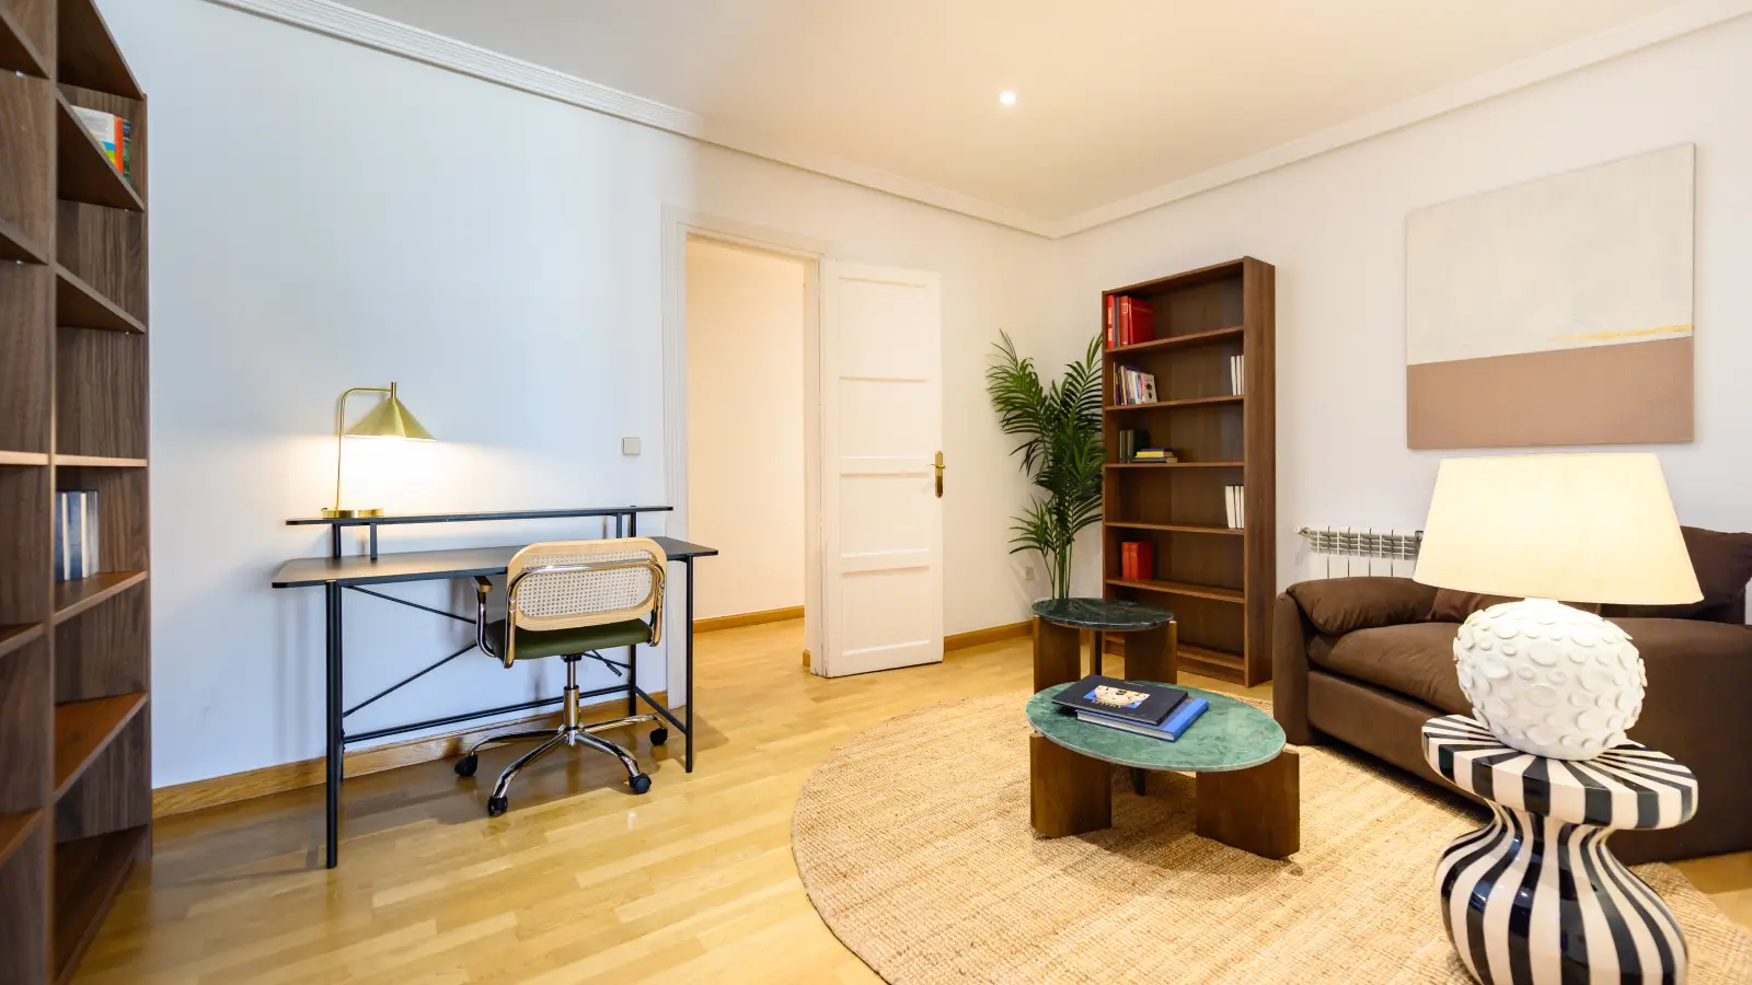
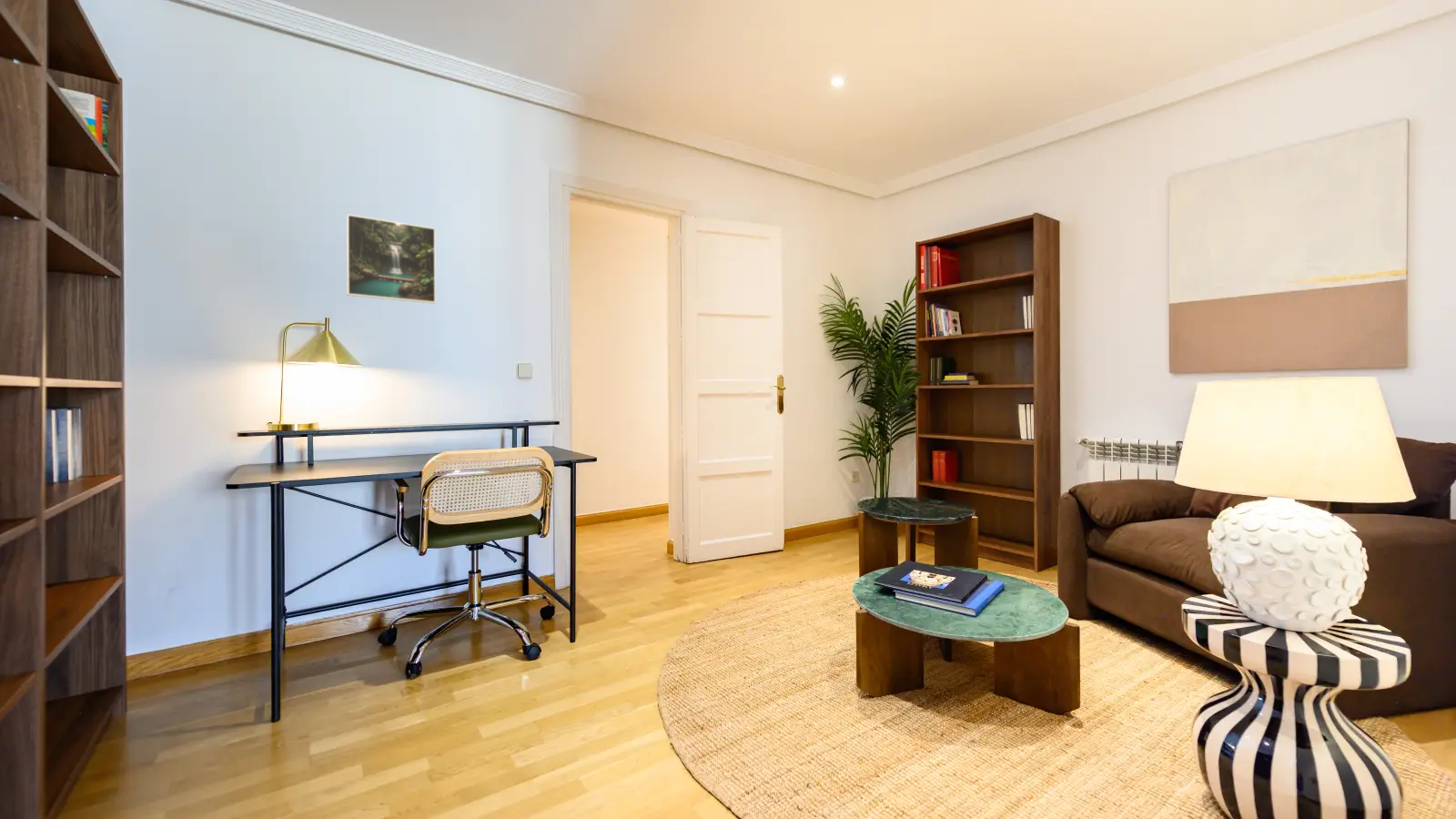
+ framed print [346,213,437,305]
